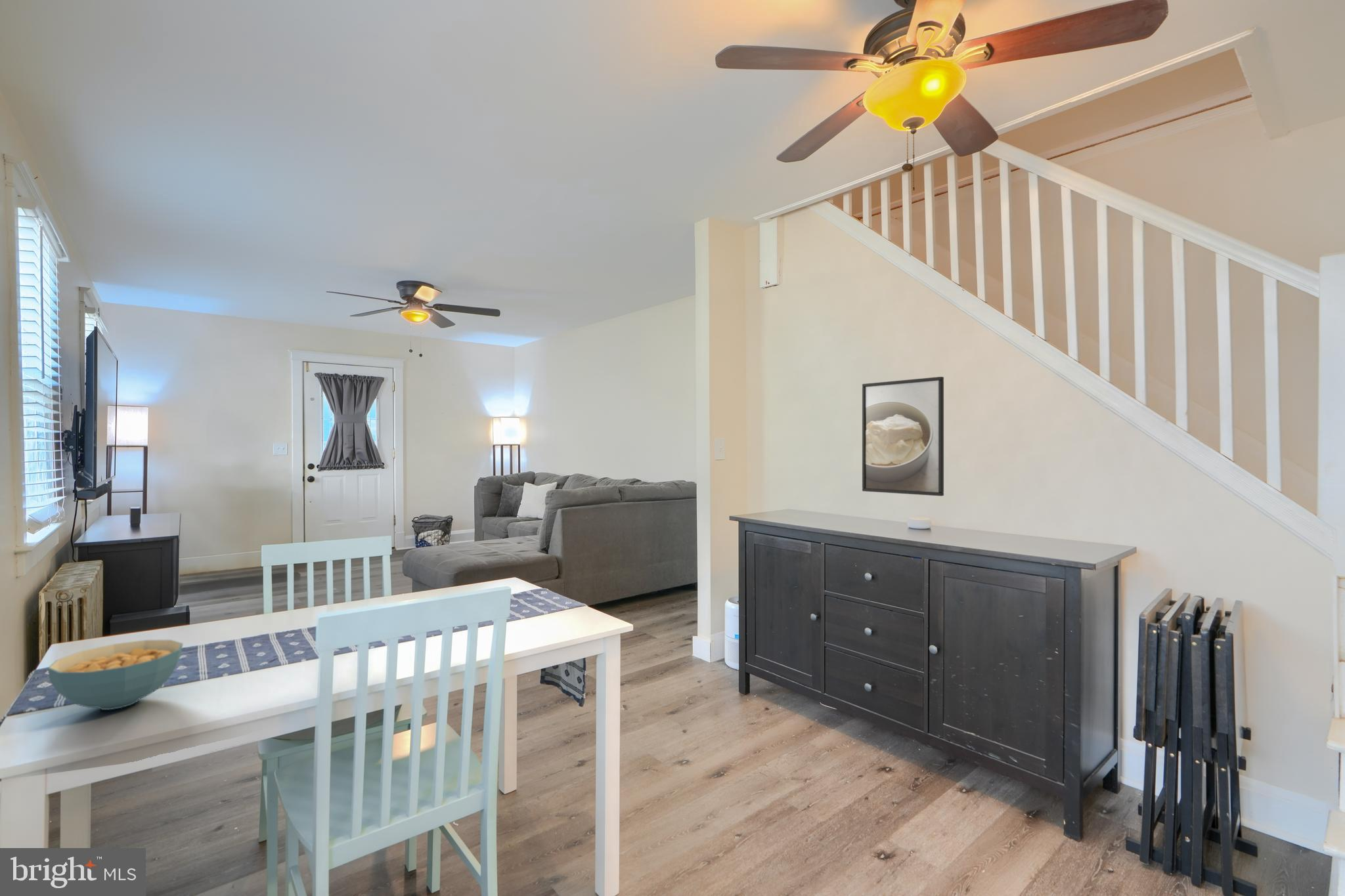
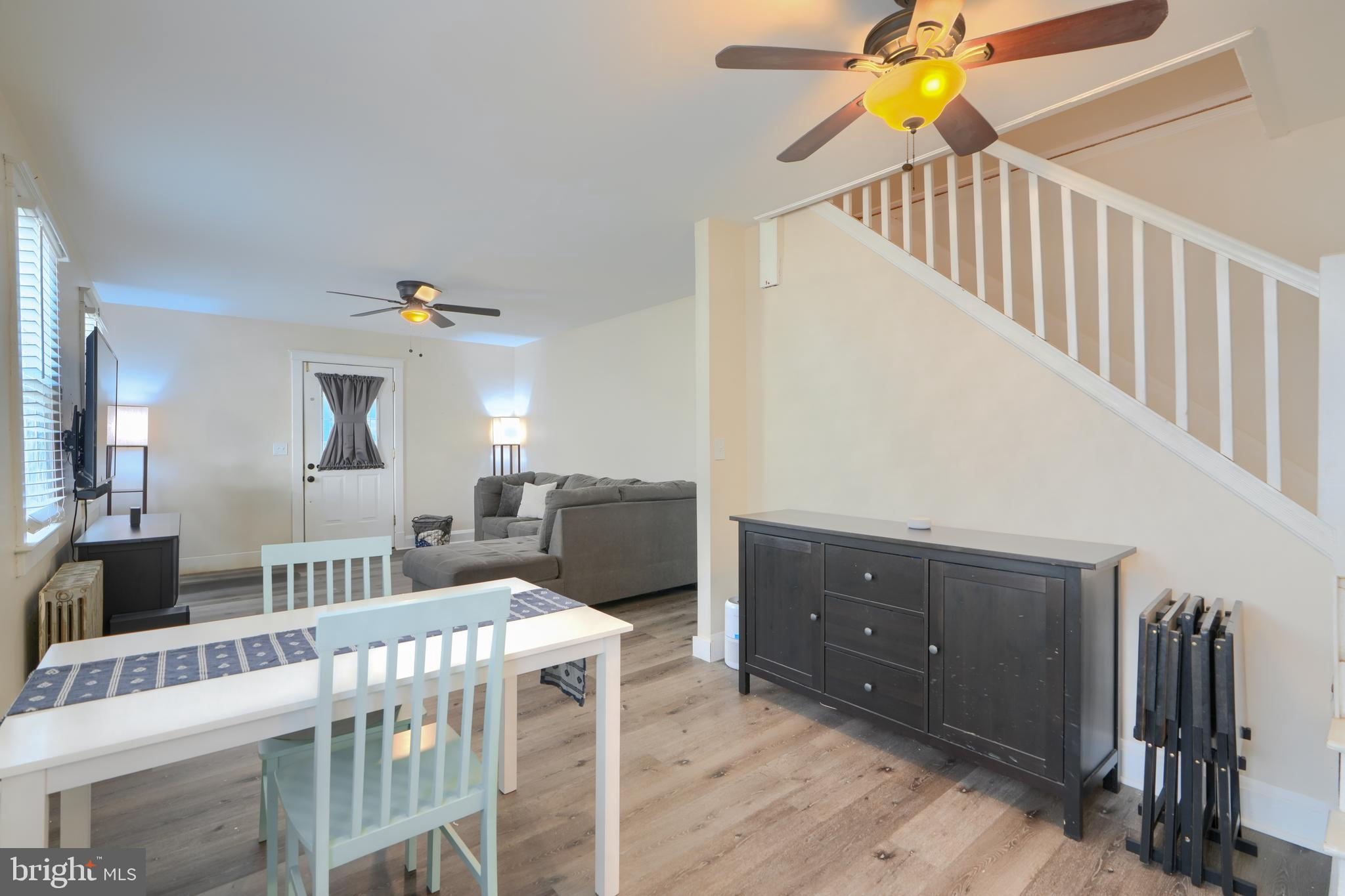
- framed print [862,376,944,497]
- cereal bowl [47,639,183,710]
